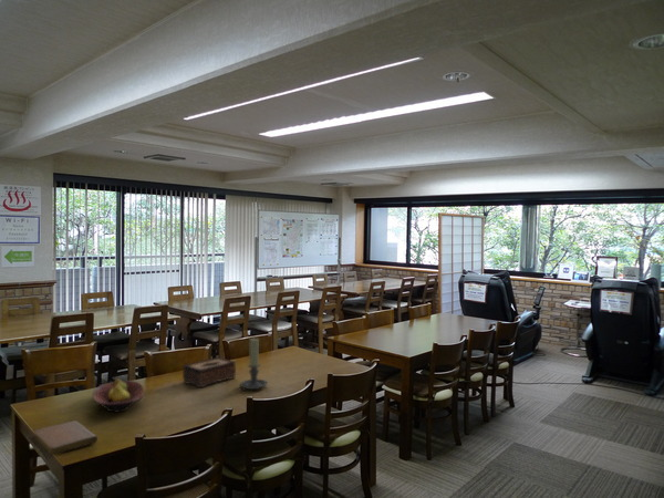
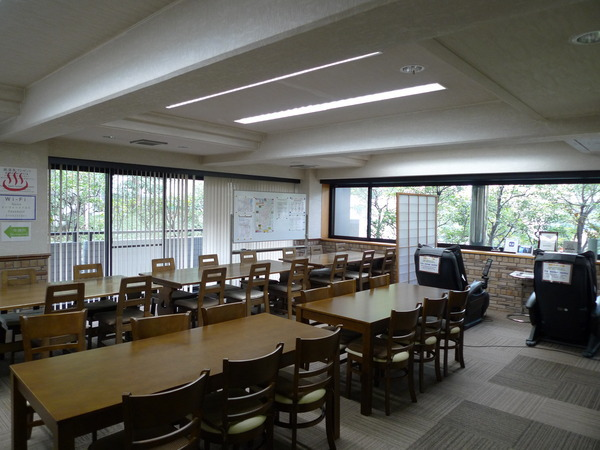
- tissue box [181,356,237,388]
- candle holder [238,336,269,392]
- fruit bowl [92,377,145,413]
- notebook [32,419,98,456]
